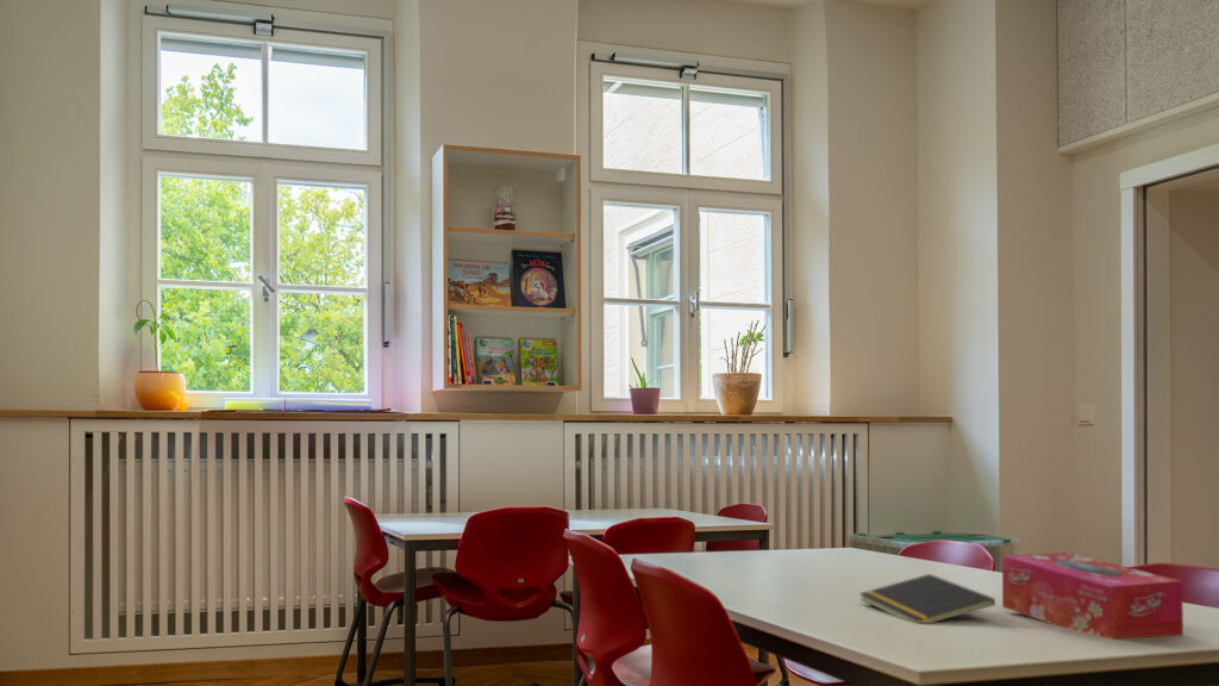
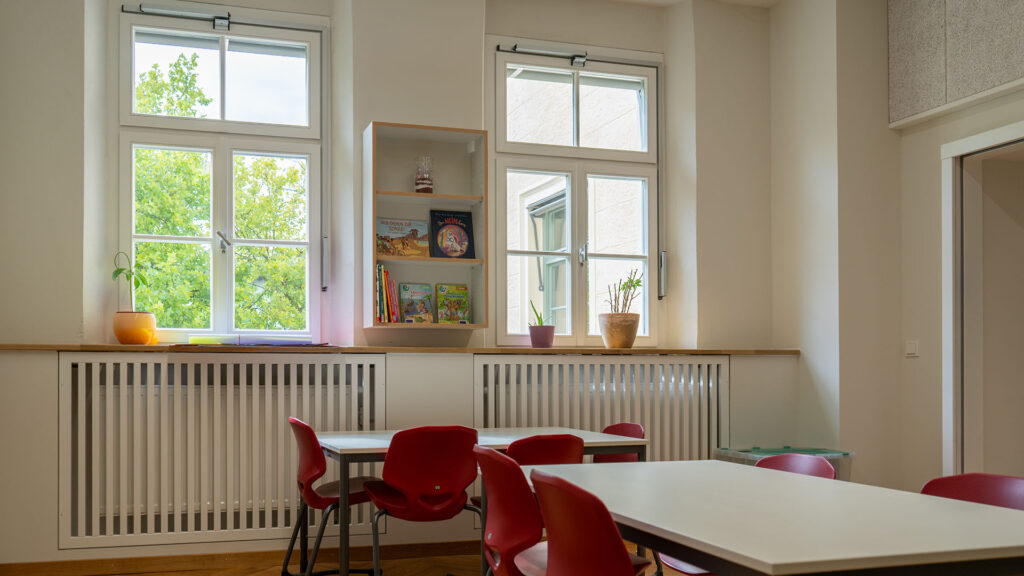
- tissue box [1001,551,1184,640]
- notepad [858,573,996,624]
